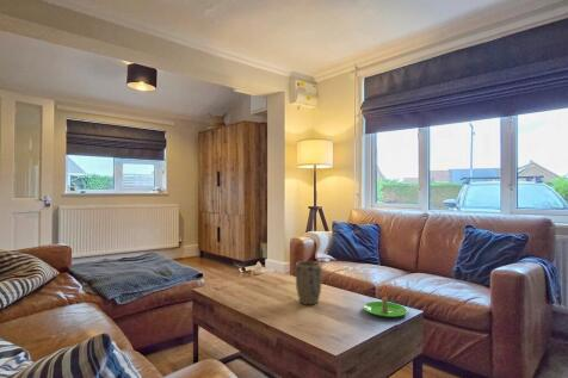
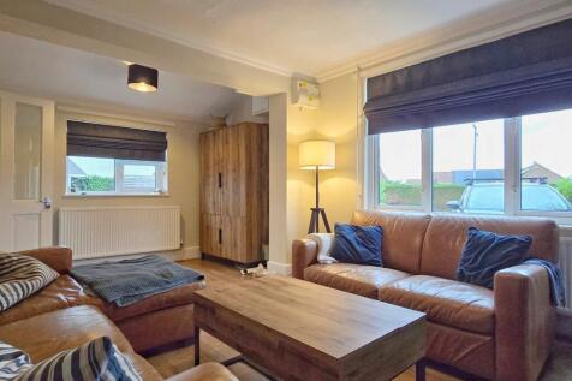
- plant pot [295,260,323,305]
- candle [362,284,408,317]
